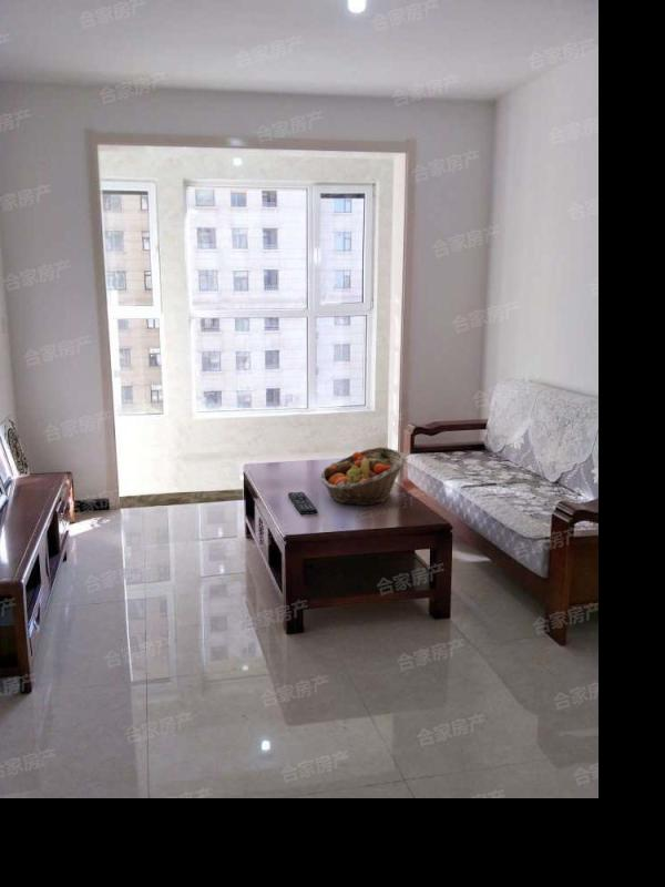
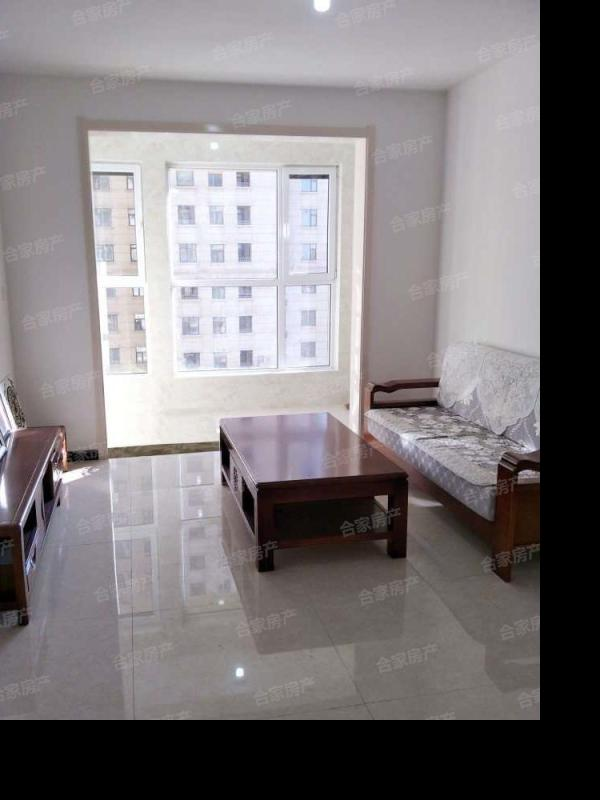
- fruit basket [319,446,408,507]
- remote control [287,491,318,516]
